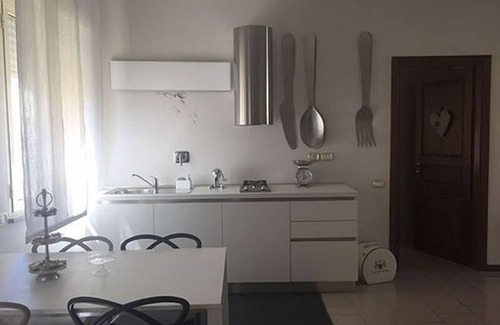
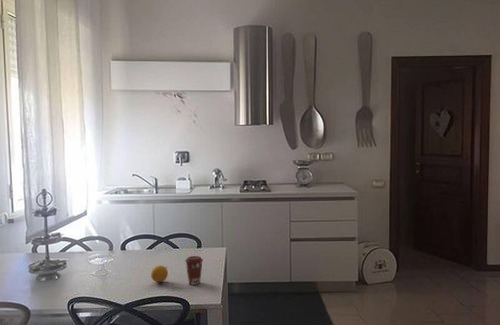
+ fruit [150,264,169,283]
+ coffee cup [184,255,204,286]
